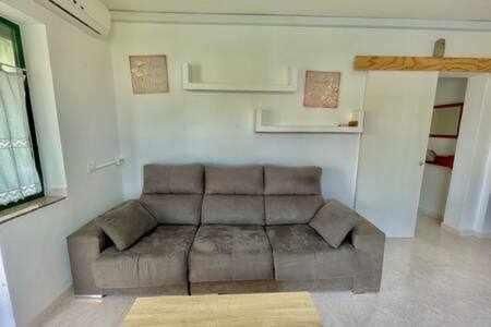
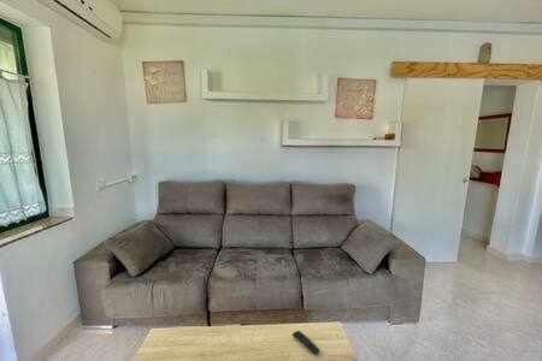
+ remote control [291,330,320,356]
